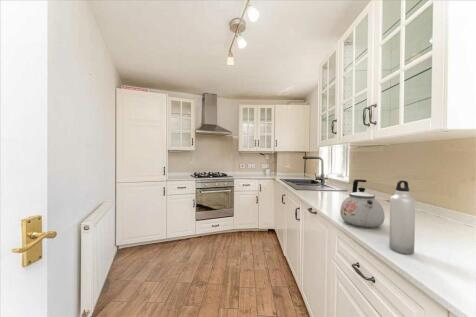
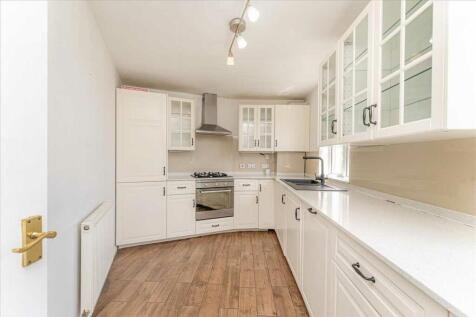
- kettle [339,178,386,228]
- water bottle [389,180,416,255]
